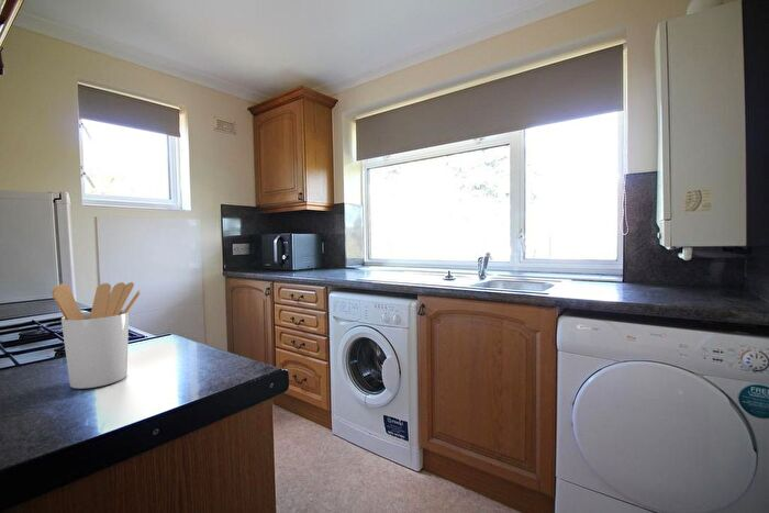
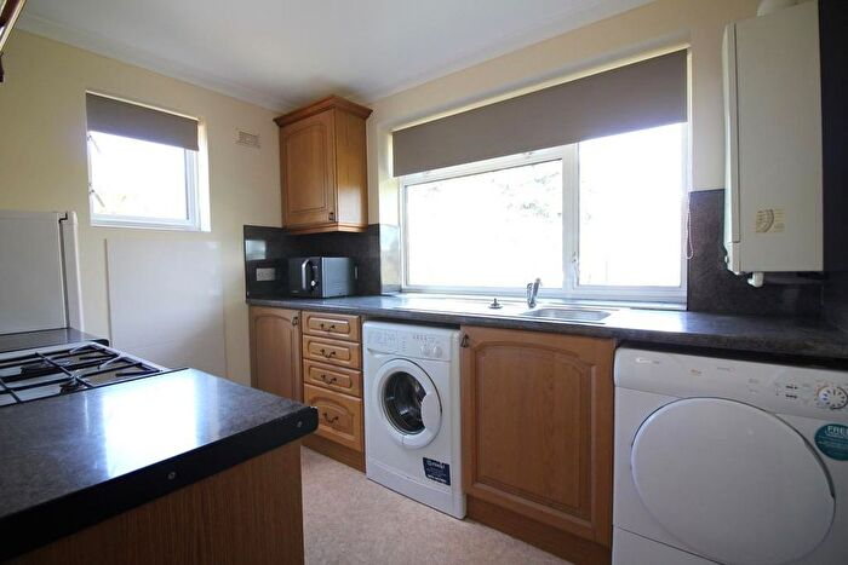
- utensil holder [51,281,142,390]
